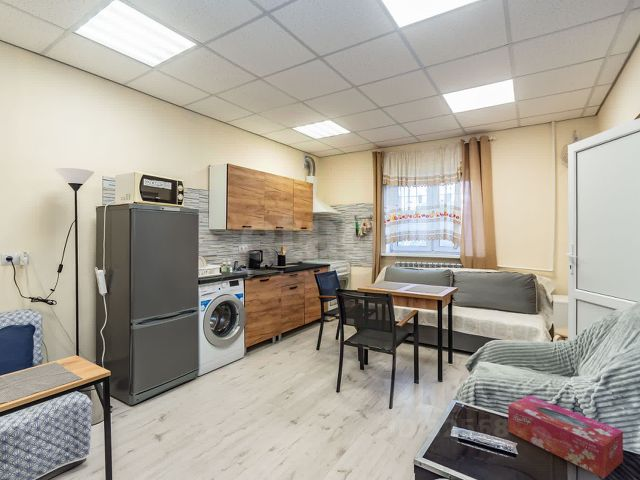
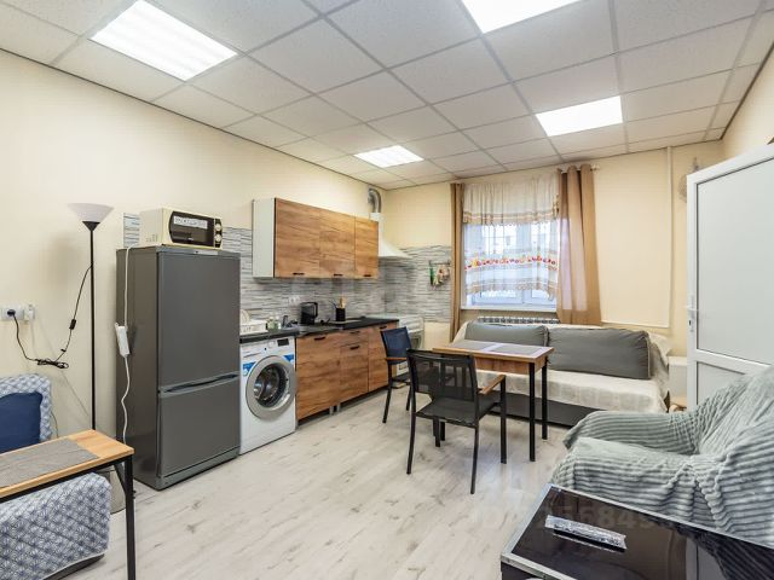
- tissue box [507,395,624,479]
